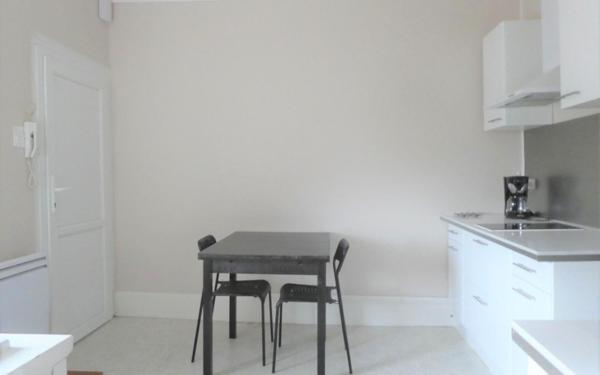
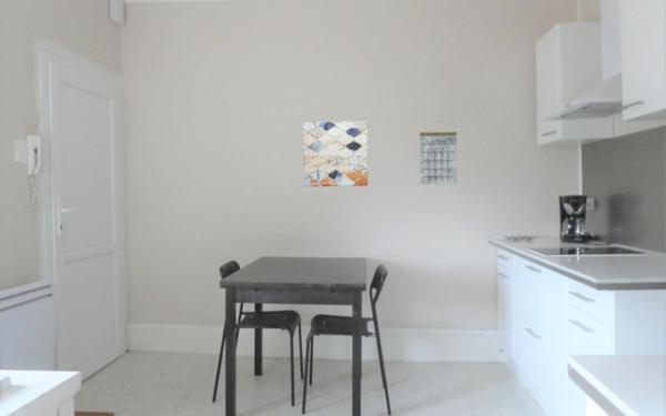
+ wall art [302,120,369,187]
+ calendar [418,119,458,185]
